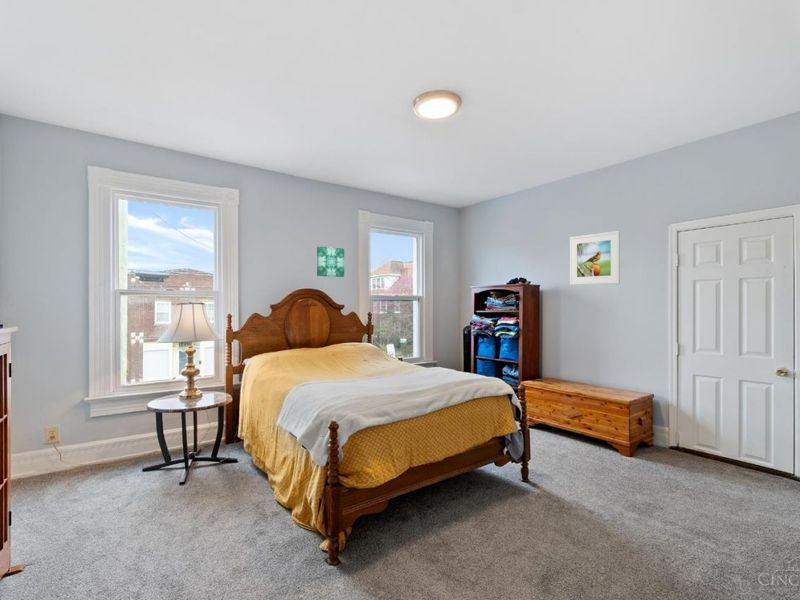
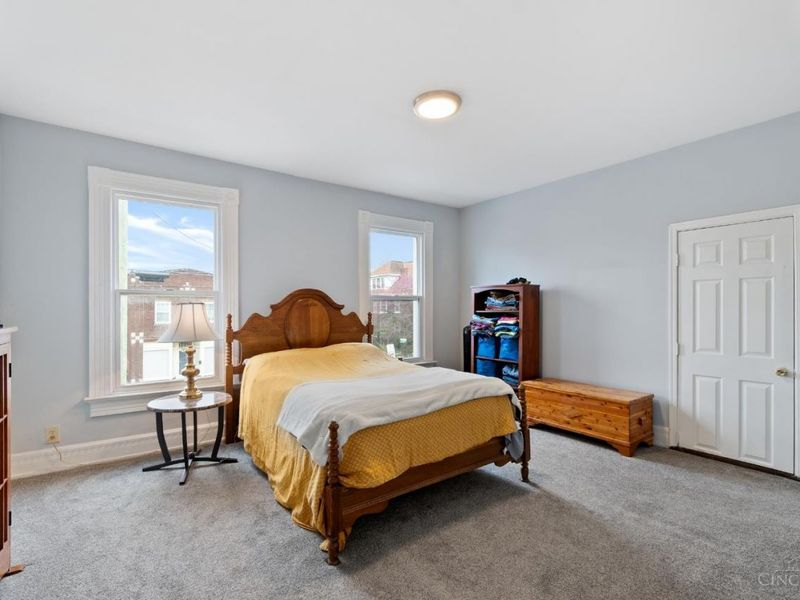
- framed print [569,230,621,286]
- wall art [316,246,345,278]
